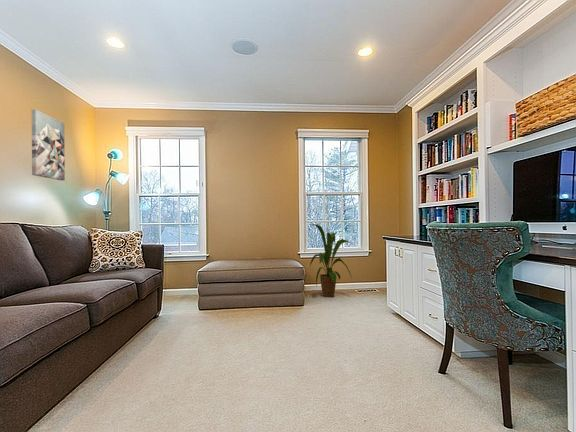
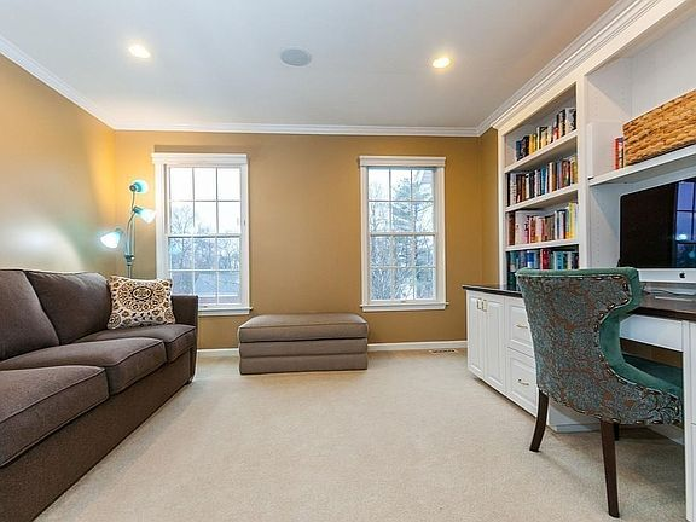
- wall art [31,109,66,181]
- house plant [309,223,355,298]
